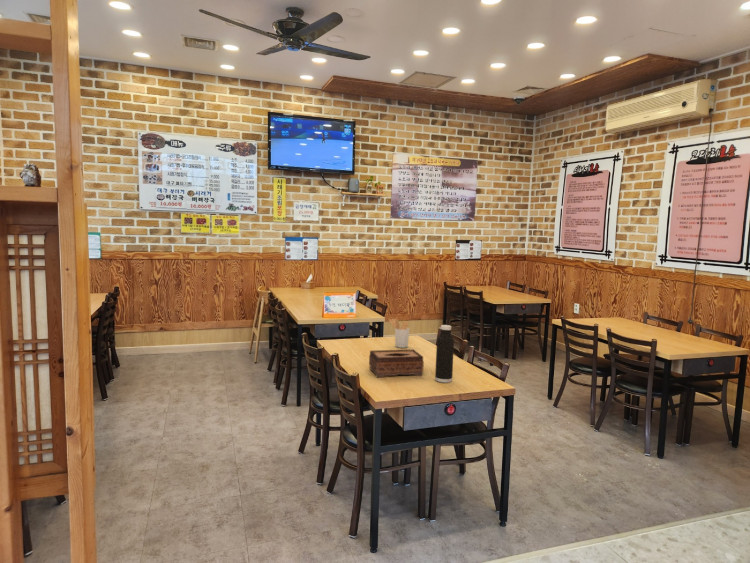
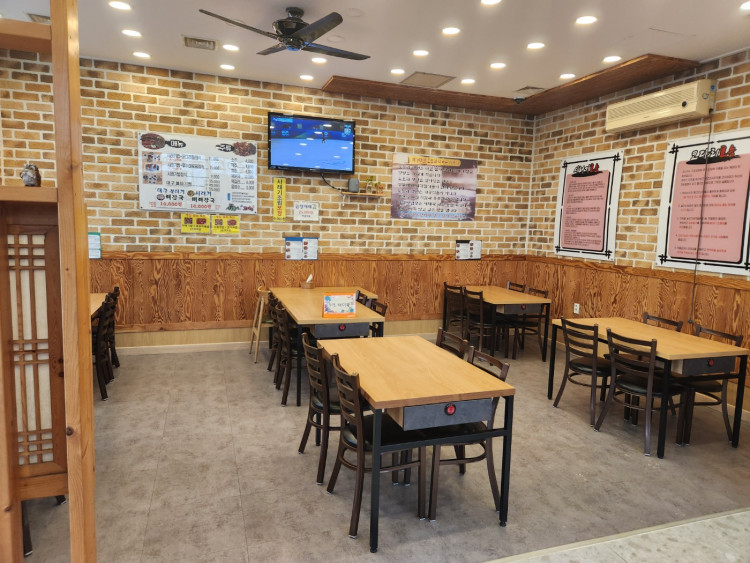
- utensil holder [388,317,411,349]
- tissue box [368,348,425,378]
- water bottle [434,324,455,384]
